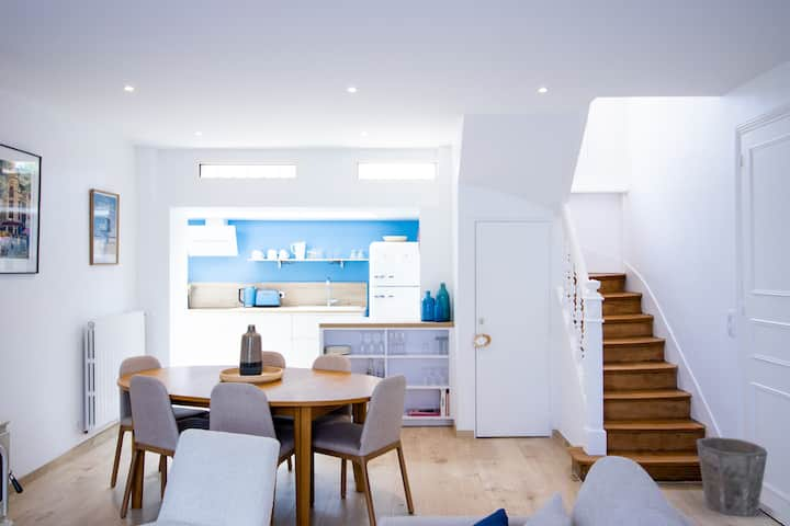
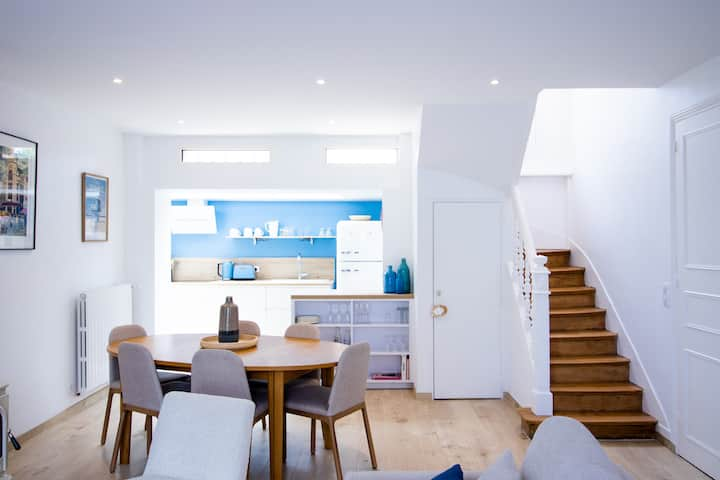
- waste bin [696,436,768,518]
